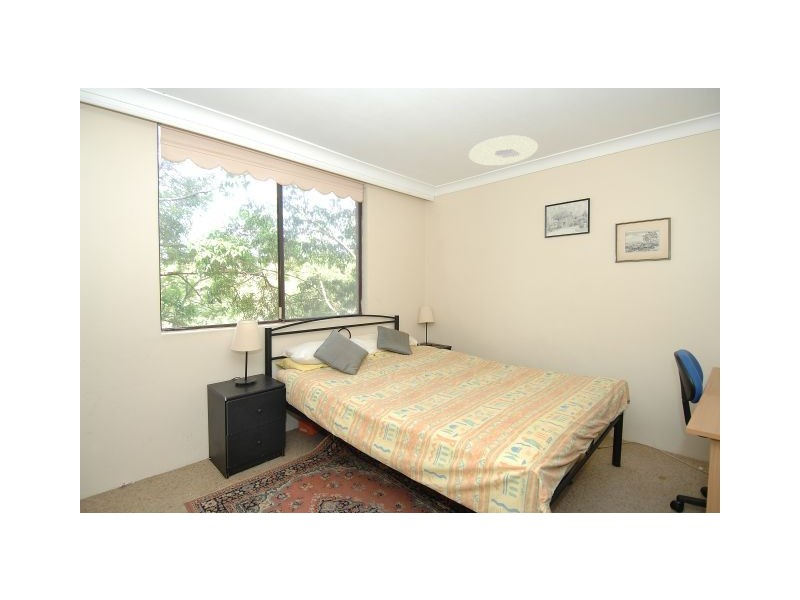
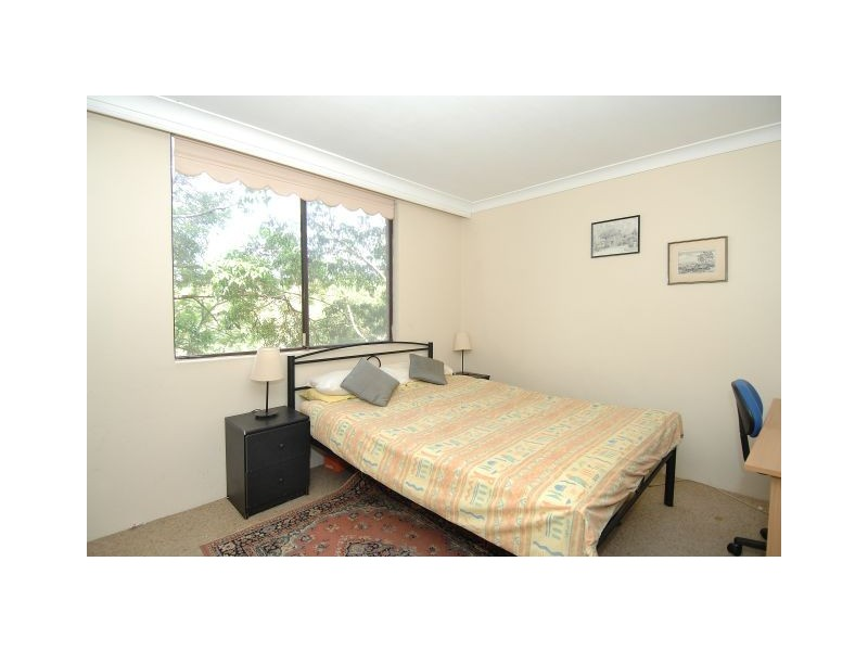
- ceiling light [468,135,539,167]
